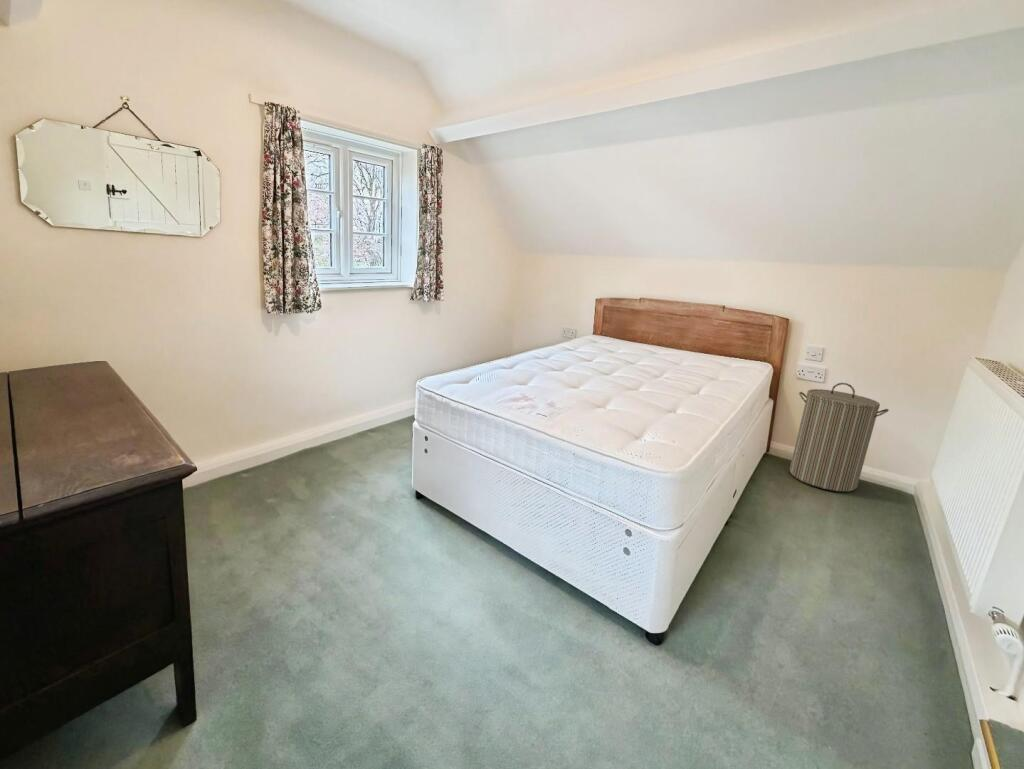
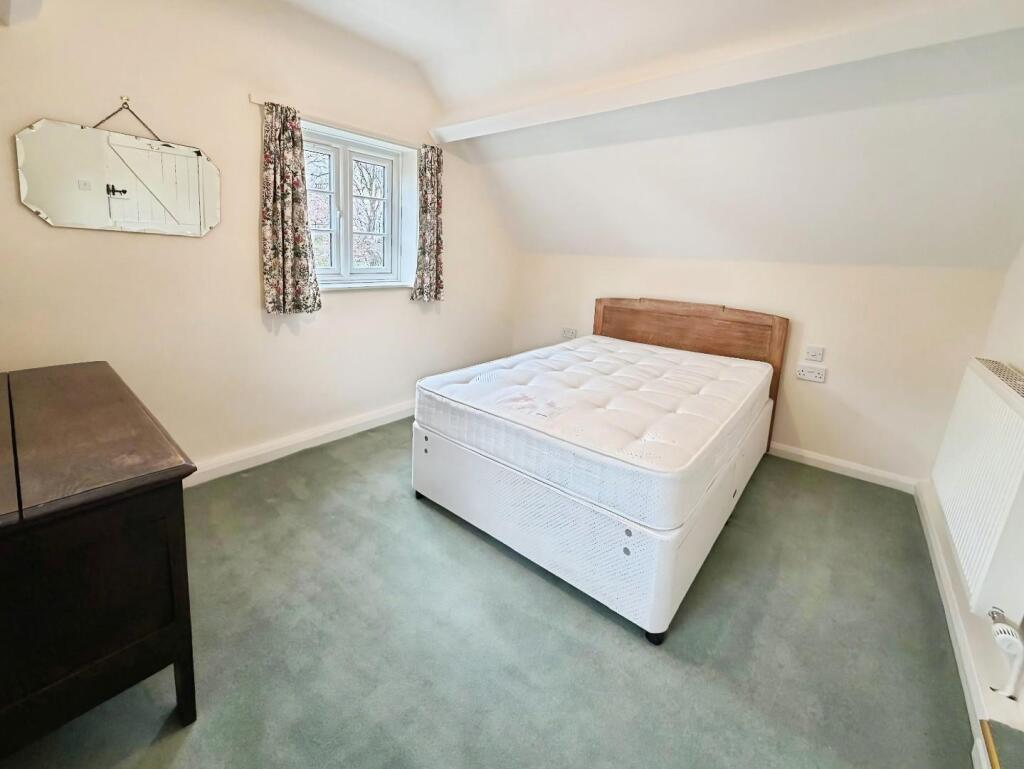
- laundry hamper [789,382,890,493]
